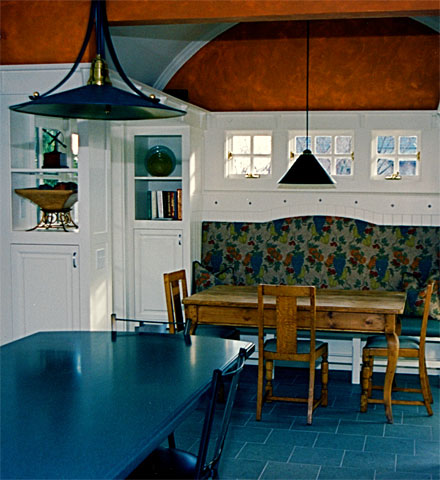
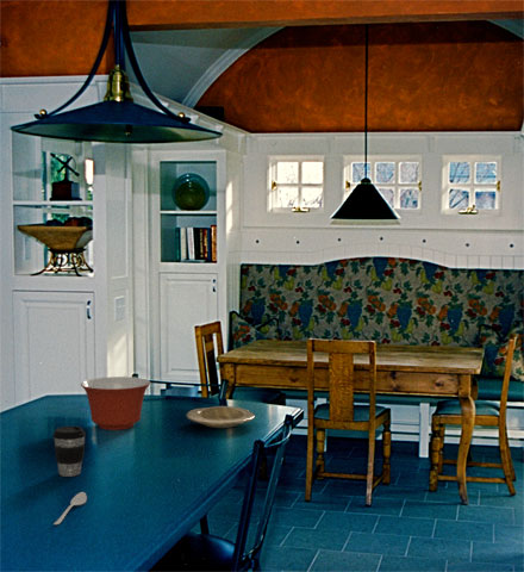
+ spoon [52,491,88,526]
+ plate [186,405,256,429]
+ coffee cup [52,425,87,478]
+ mixing bowl [80,375,151,431]
